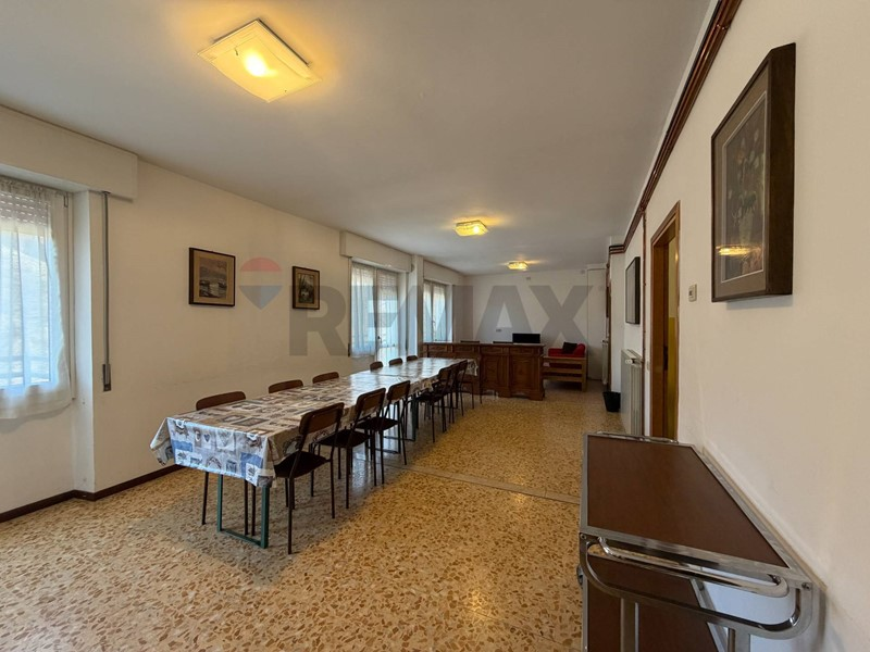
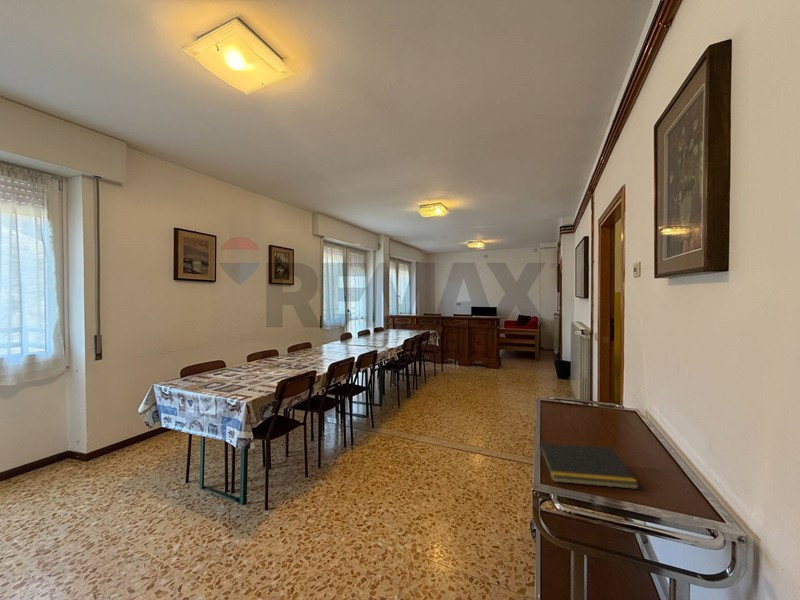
+ notepad [537,442,640,490]
